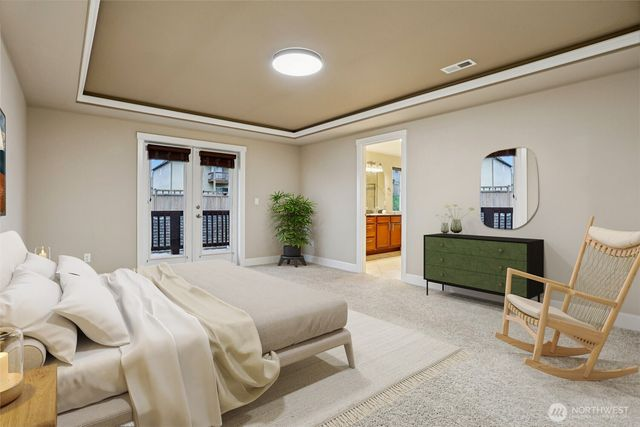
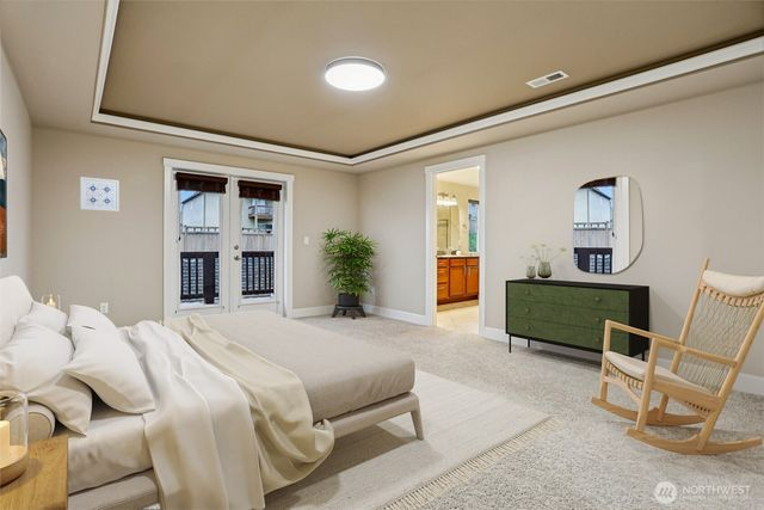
+ wall art [79,176,121,213]
